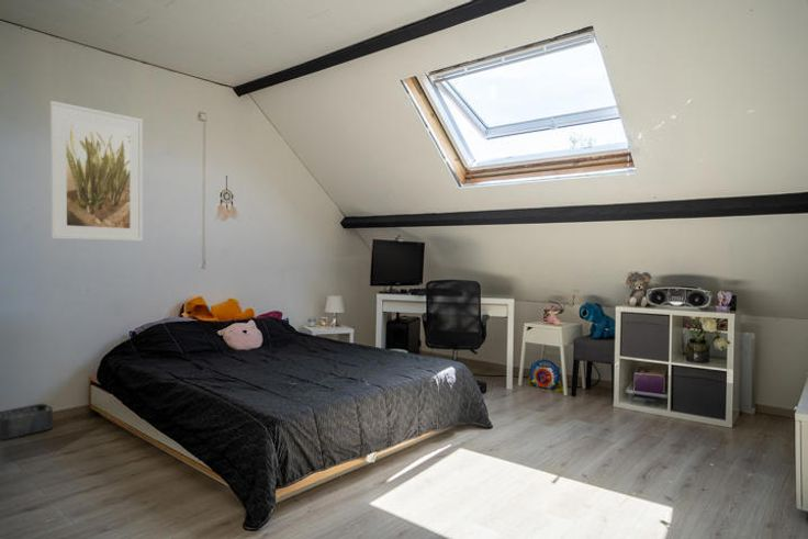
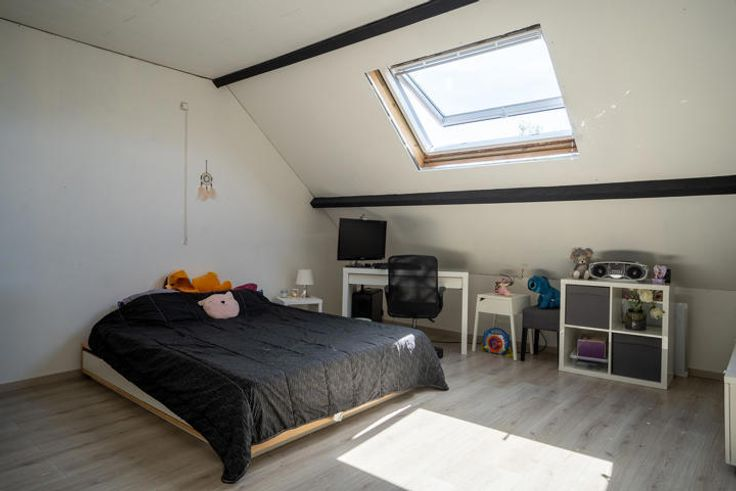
- storage bin [0,403,55,440]
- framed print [49,100,144,243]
